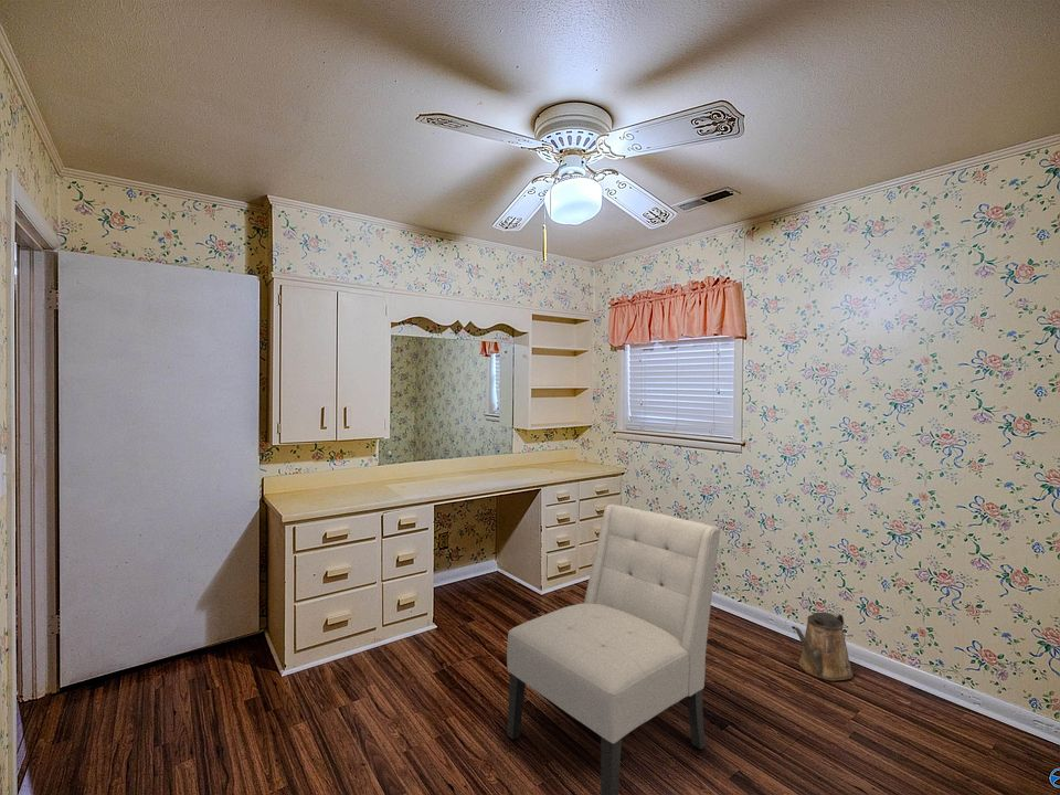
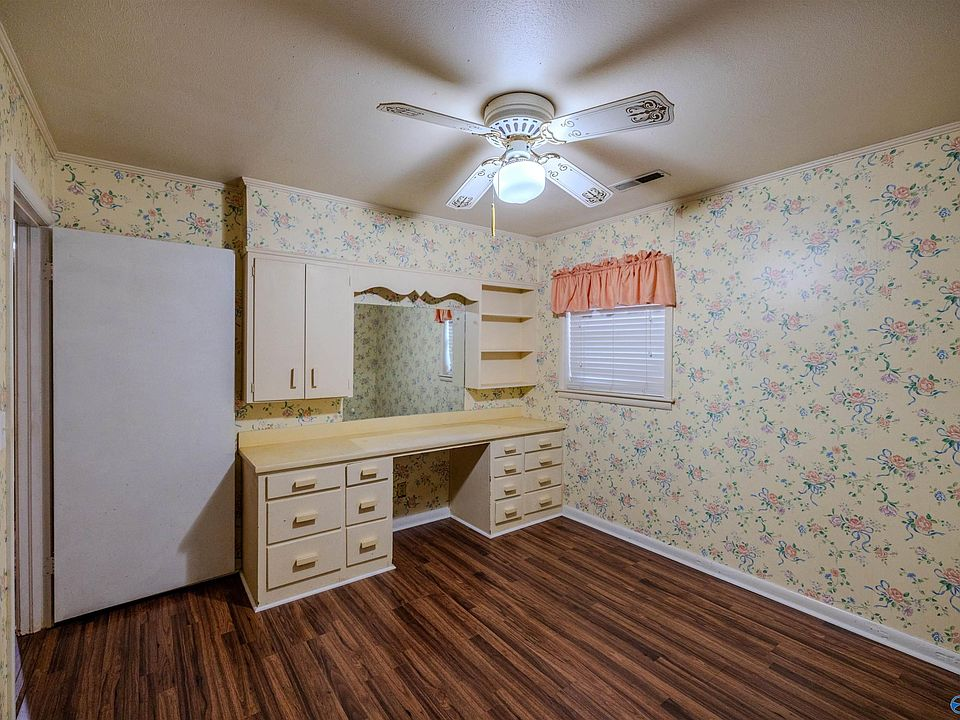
- watering can [791,611,855,681]
- chair [506,504,722,795]
